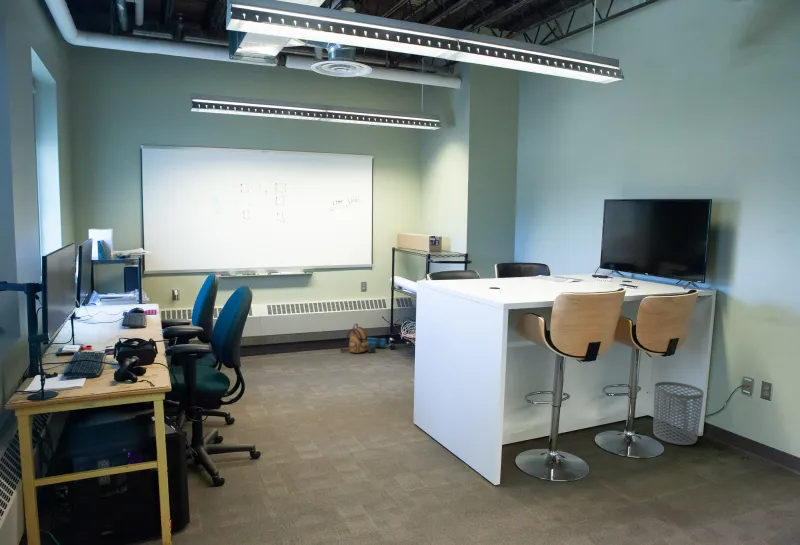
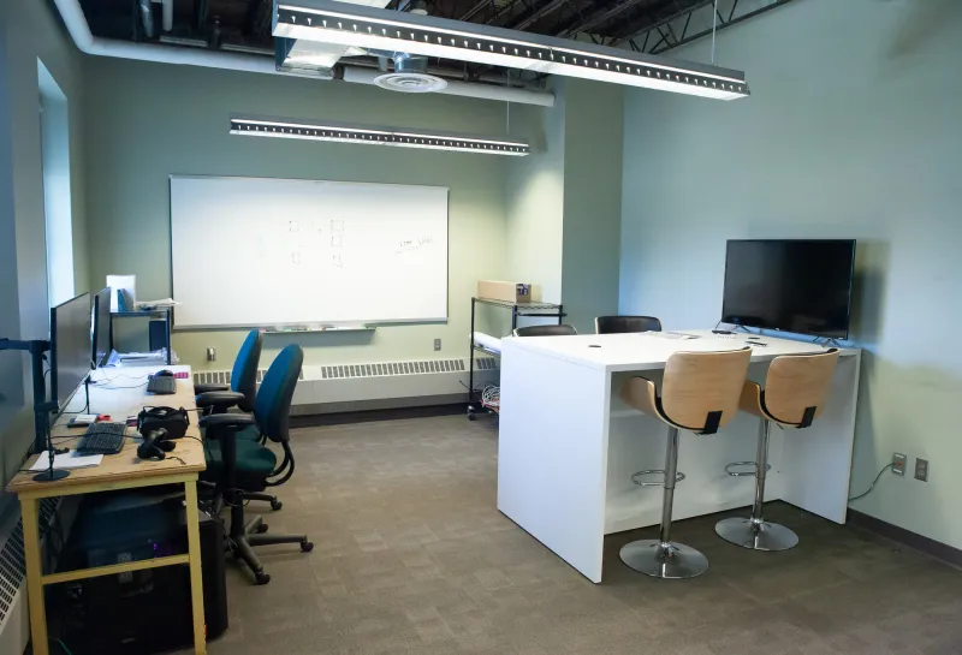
- waste bin [652,381,705,446]
- backpack [339,323,387,354]
